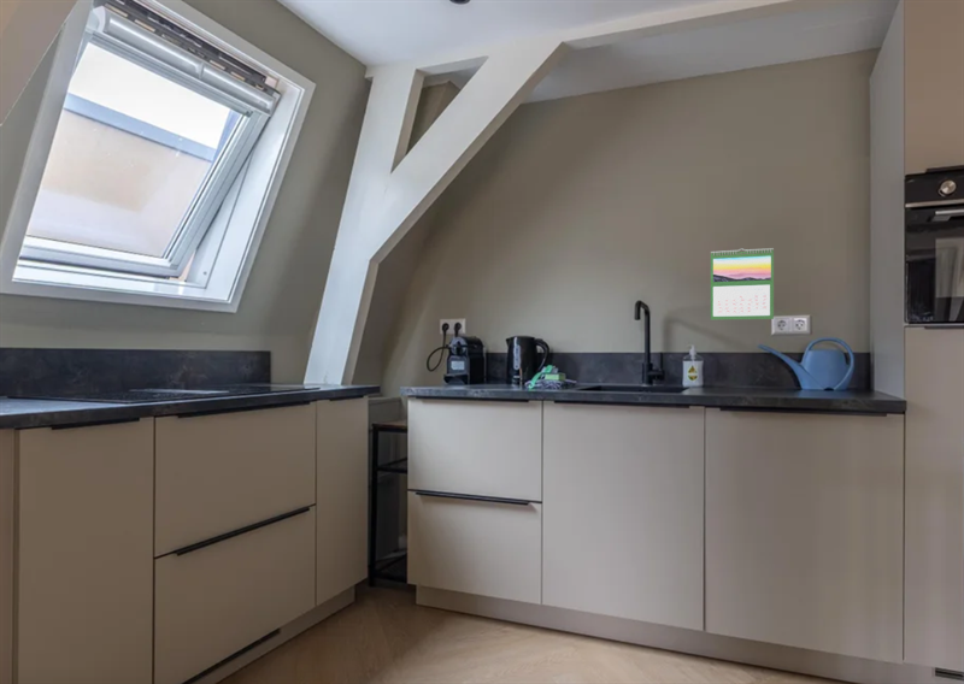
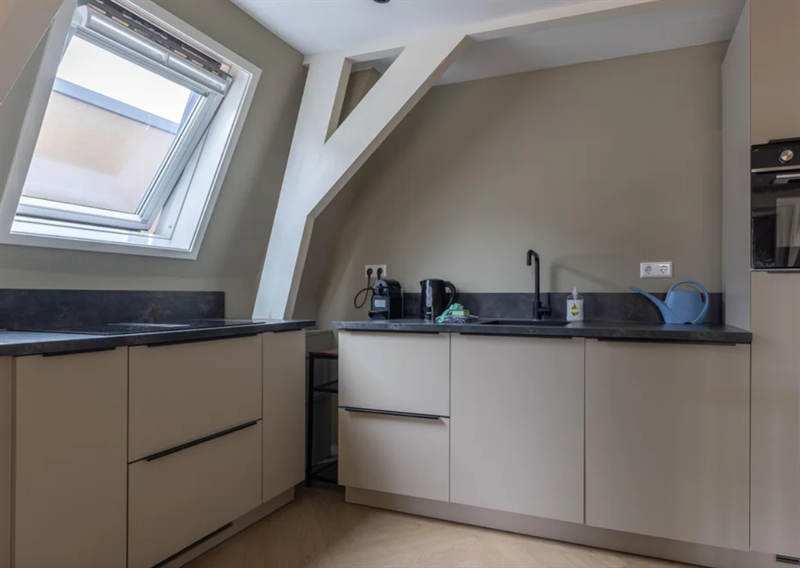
- calendar [710,247,775,322]
